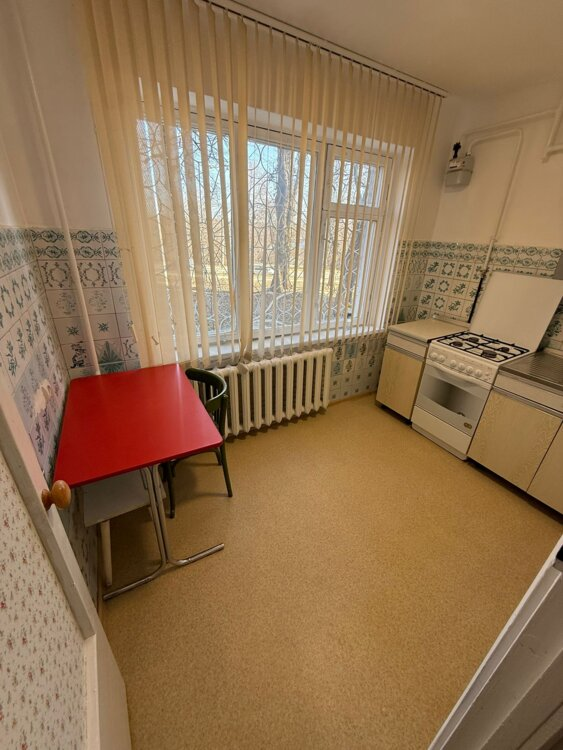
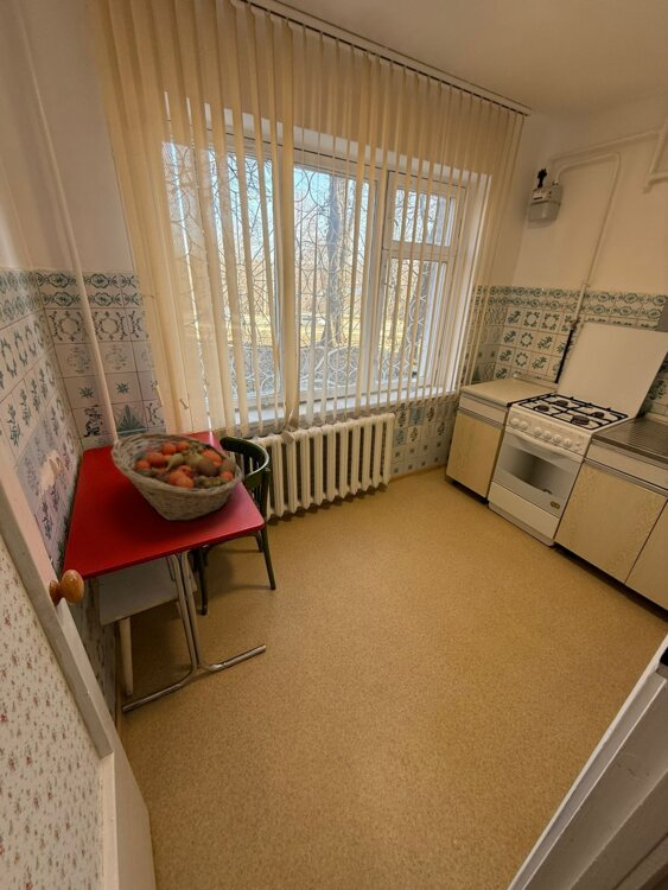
+ fruit basket [109,431,244,522]
